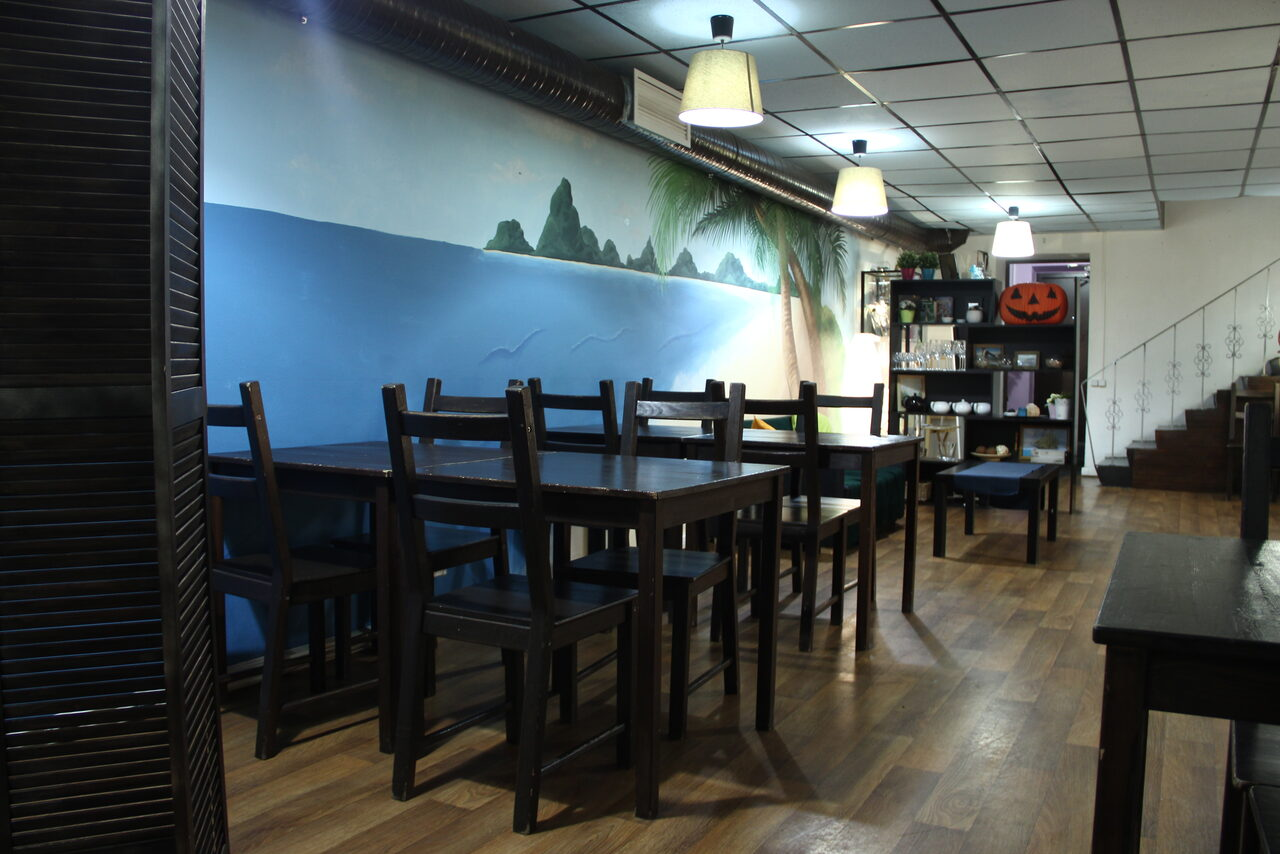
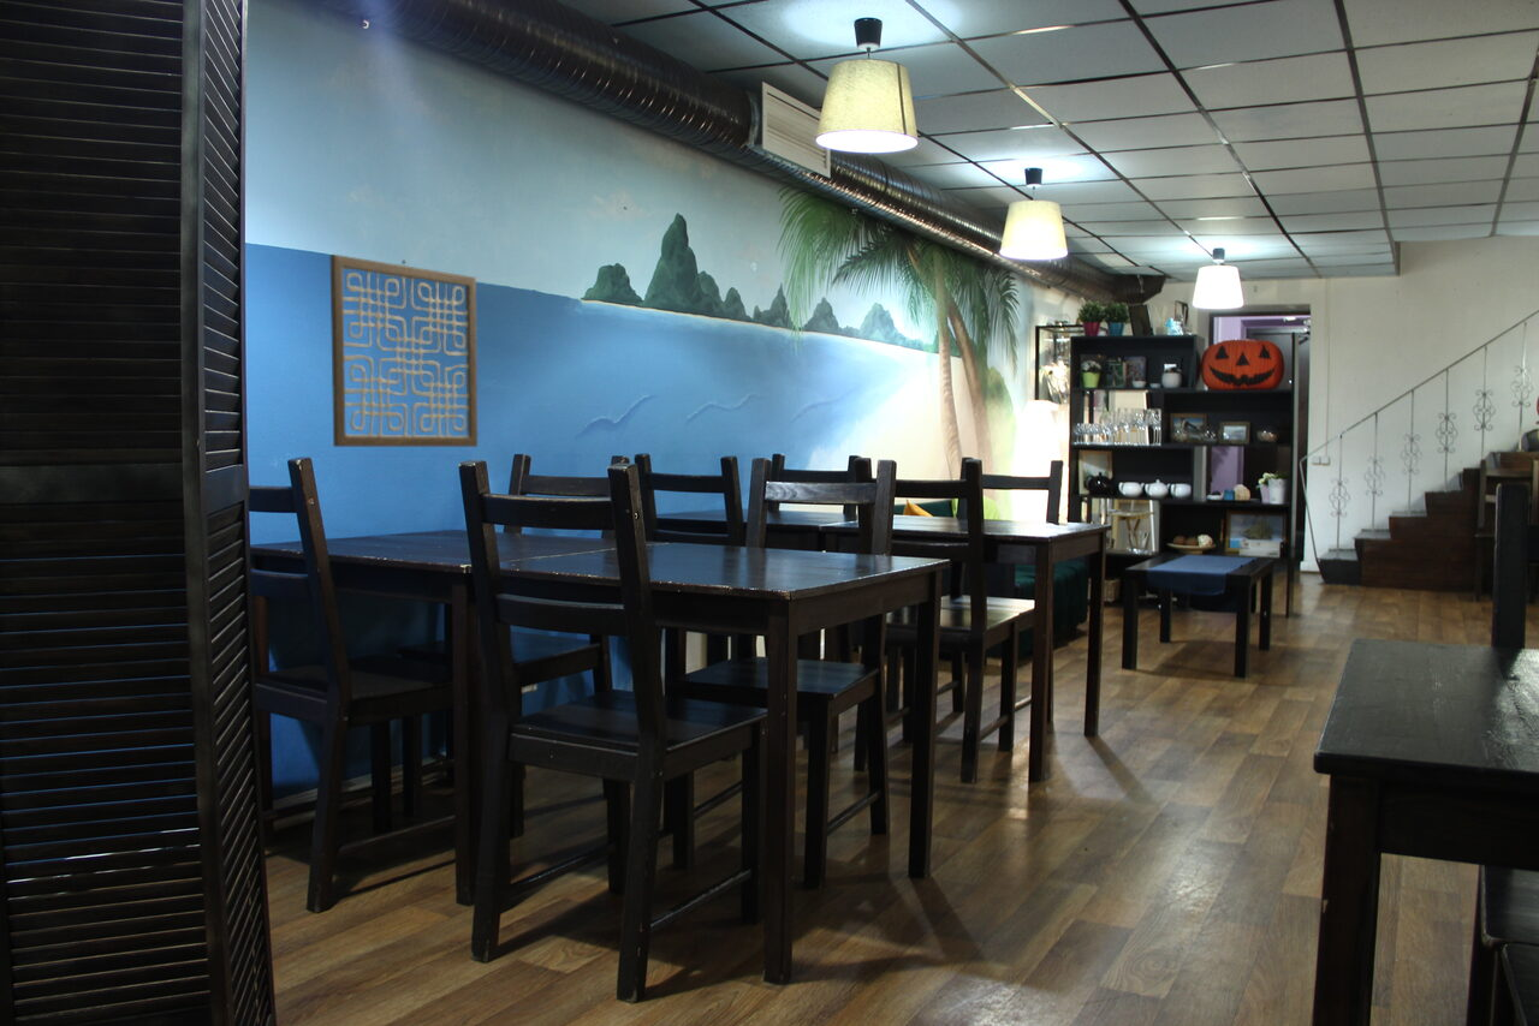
+ wall art [329,253,479,448]
